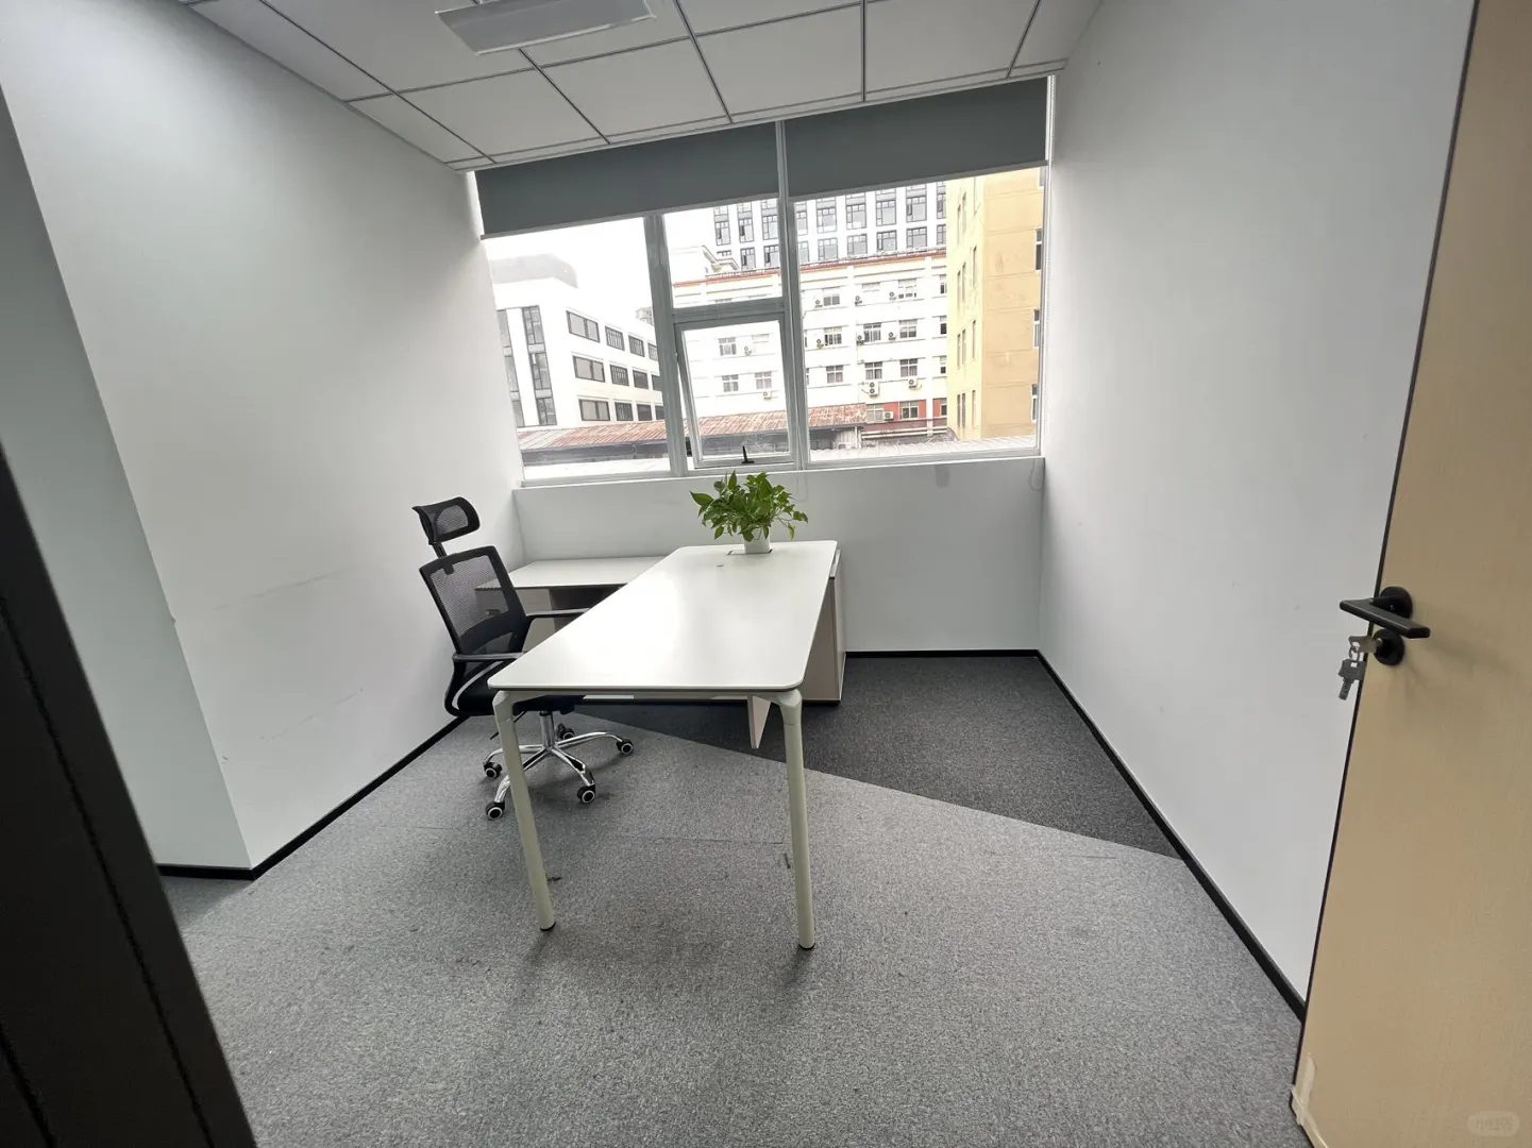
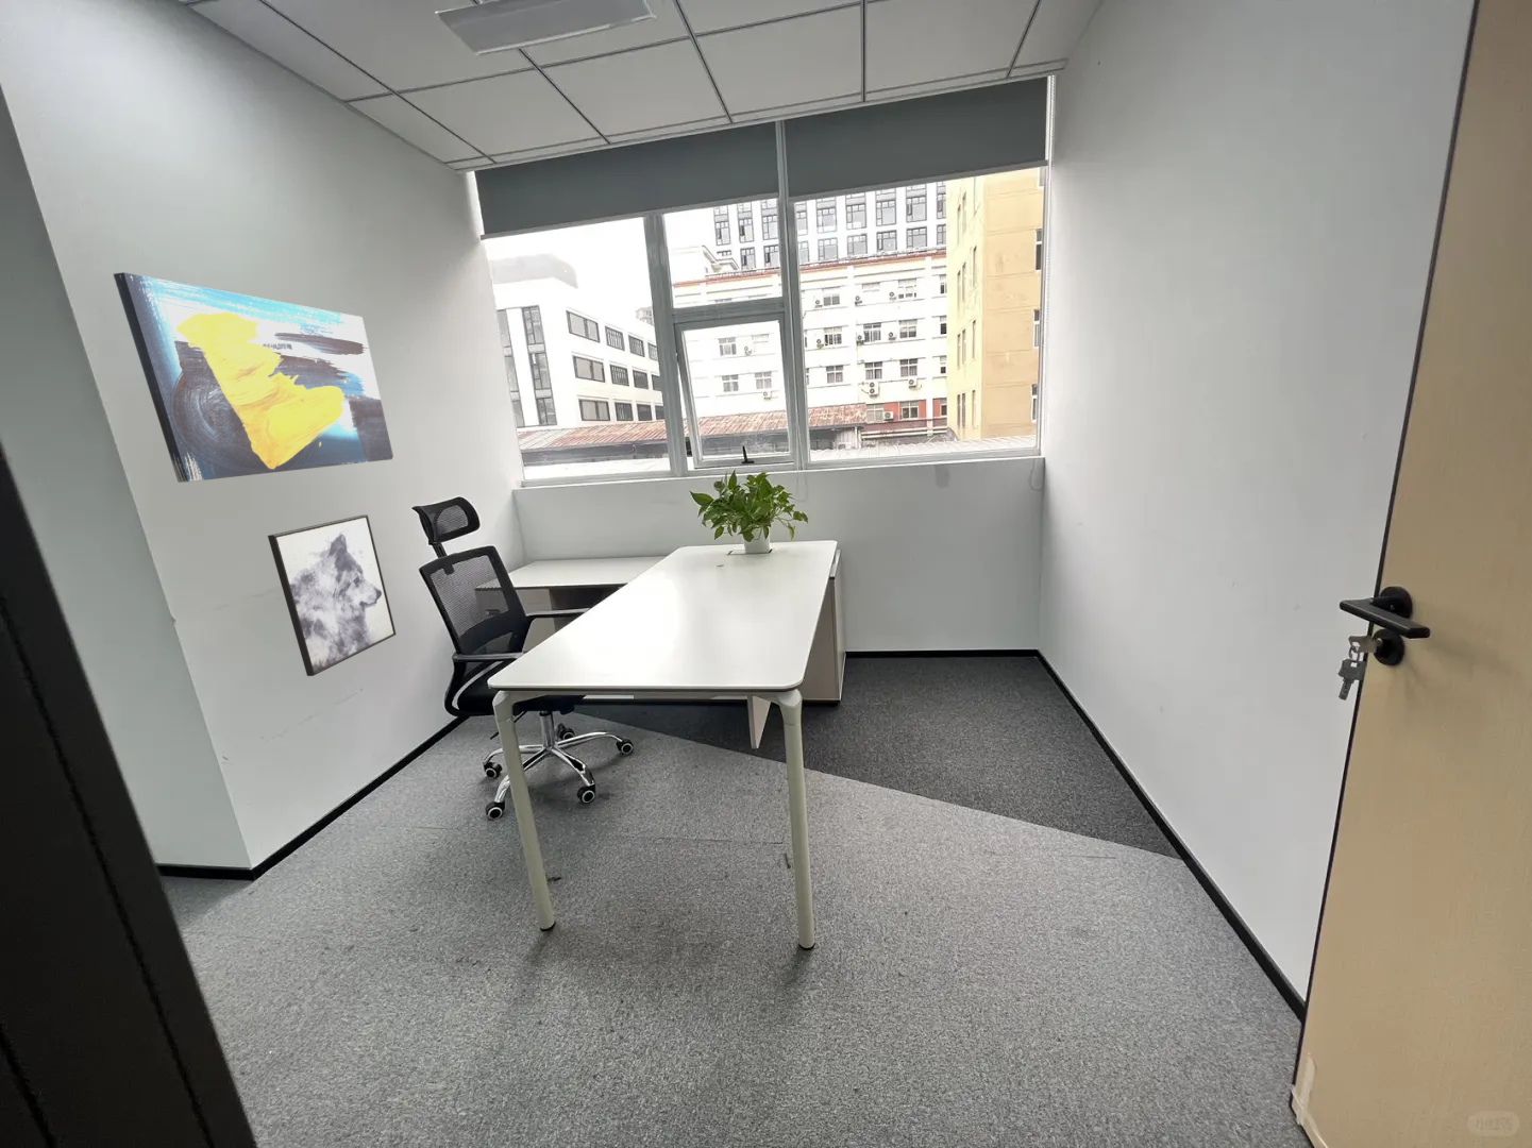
+ wall art [112,271,394,484]
+ wall art [267,514,398,678]
